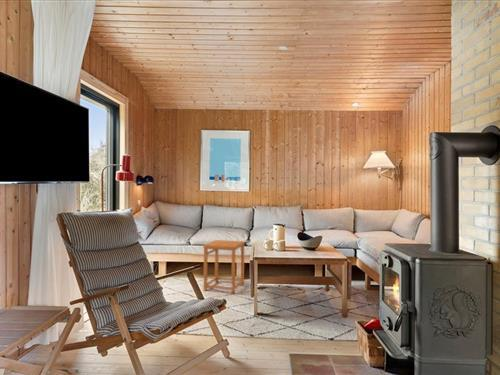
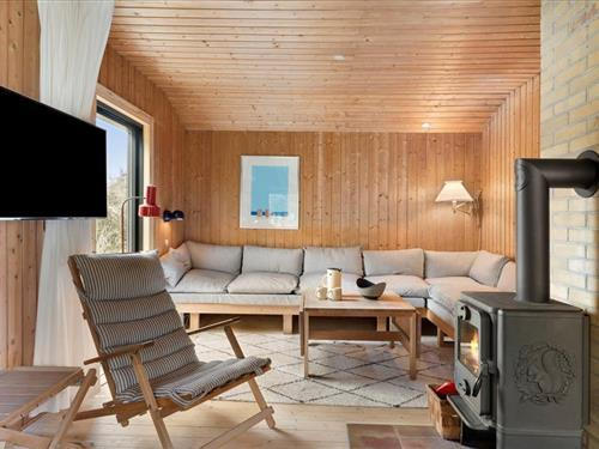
- side table [202,239,246,294]
